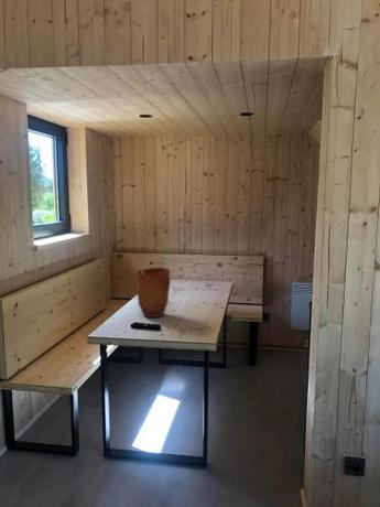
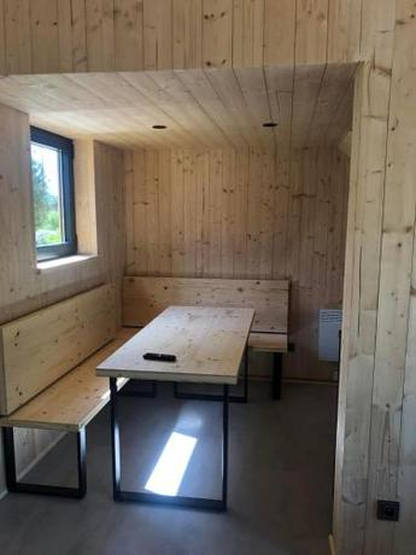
- vase [135,267,172,319]
